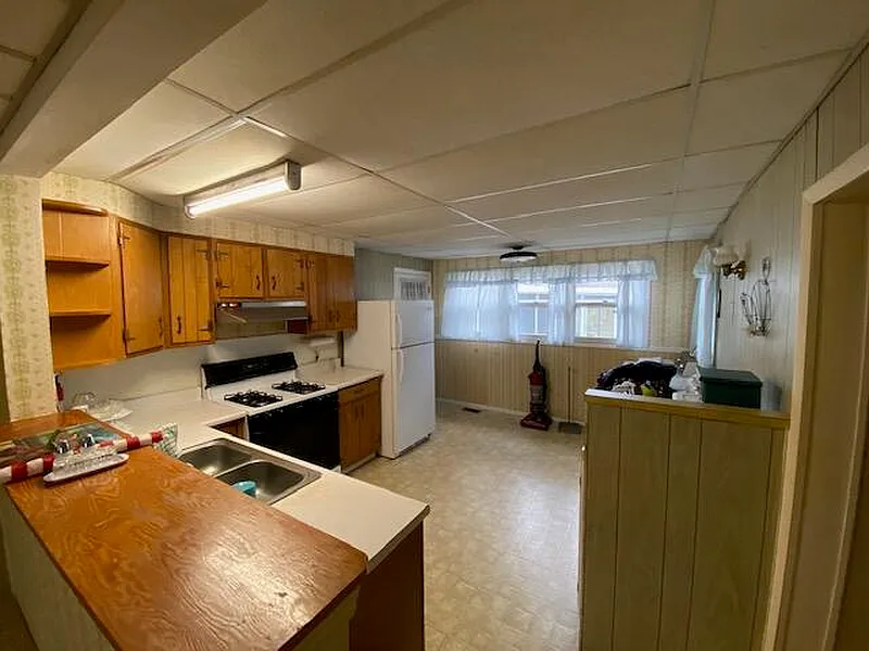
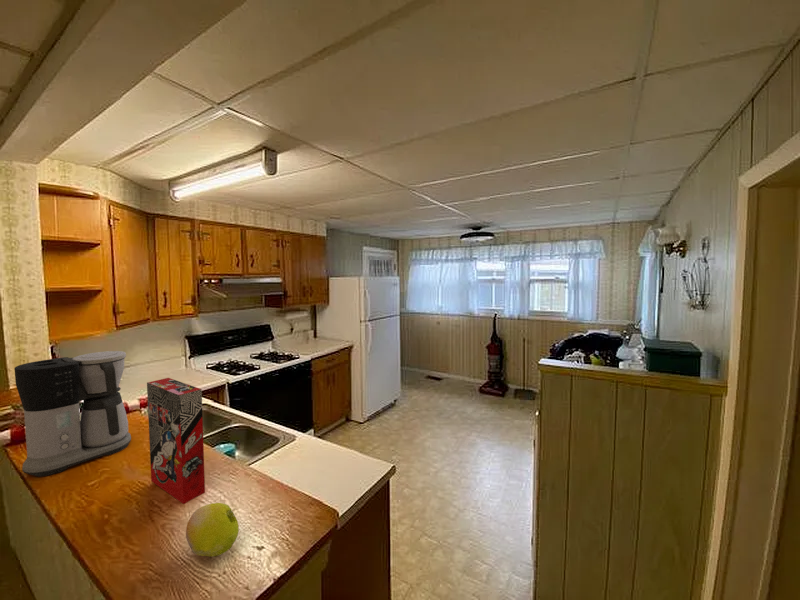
+ cereal box [146,377,206,505]
+ fruit [185,502,240,558]
+ coffee maker [13,350,132,478]
